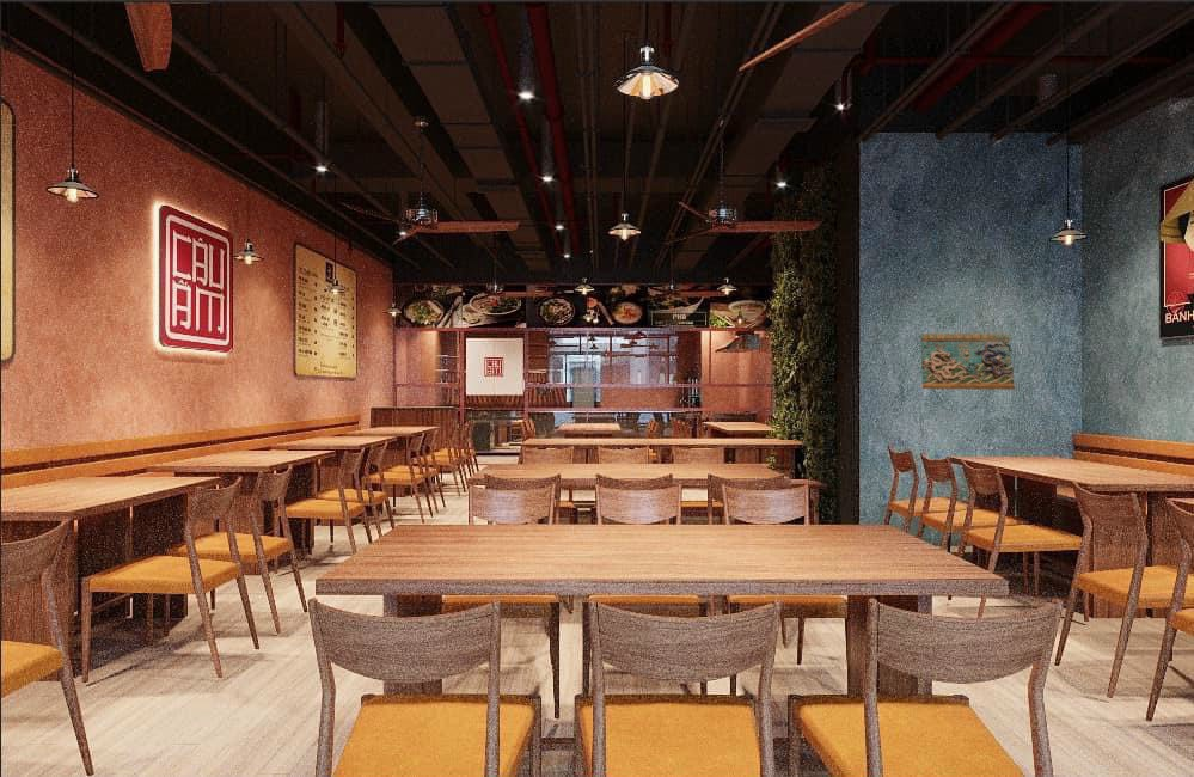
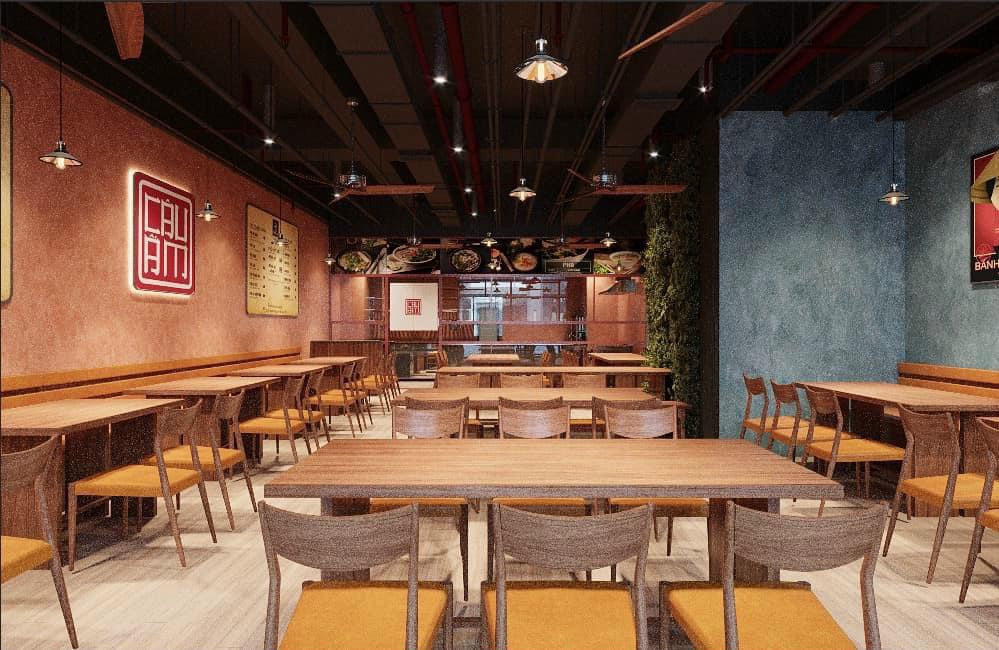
- decorative wall panel [919,332,1016,391]
